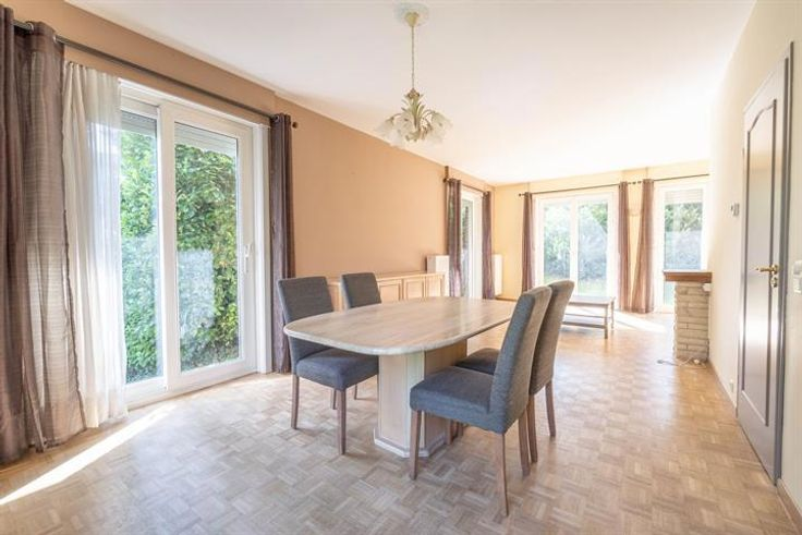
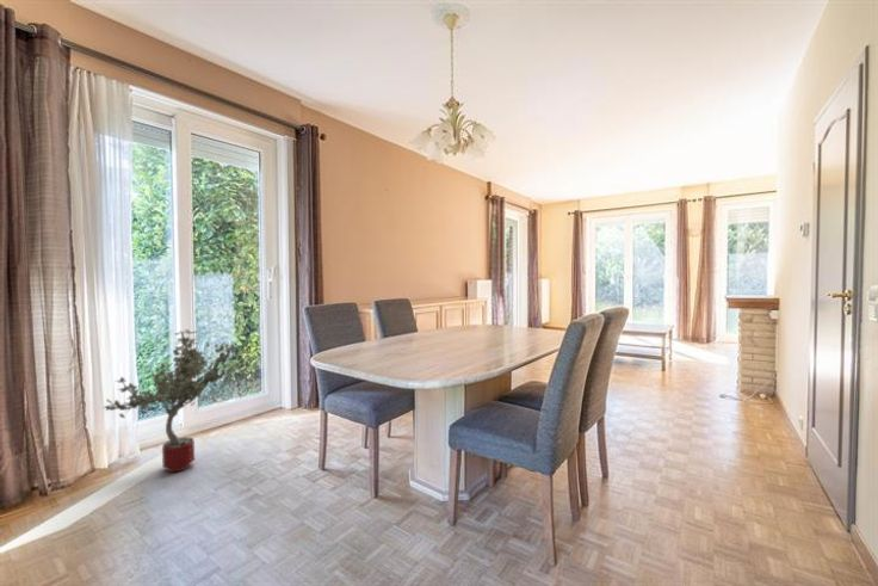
+ potted tree [101,328,236,474]
